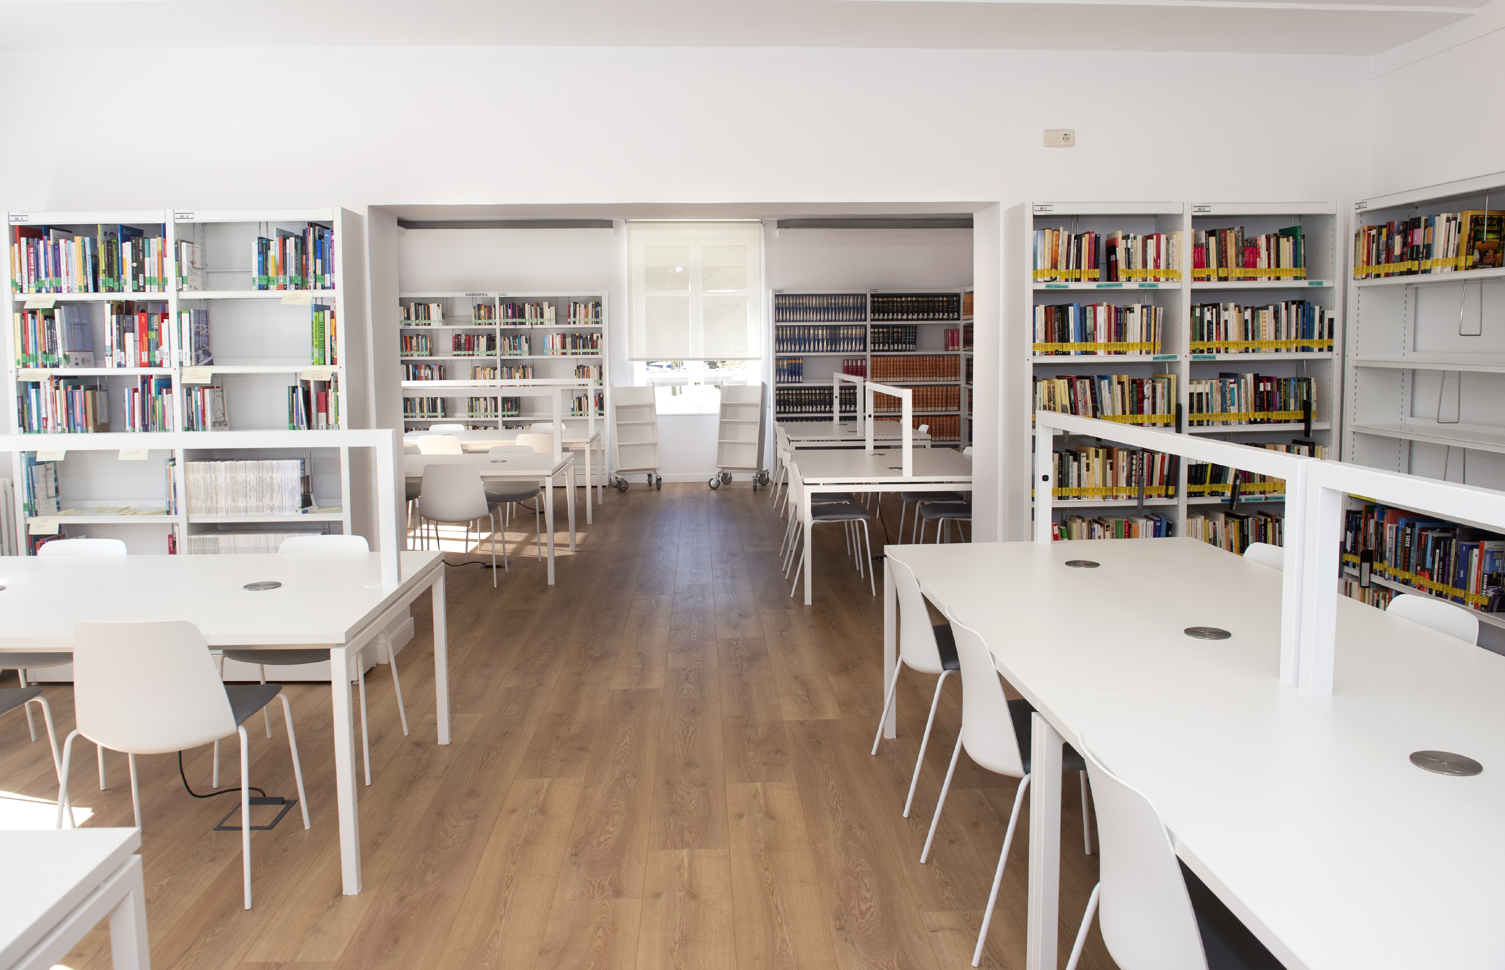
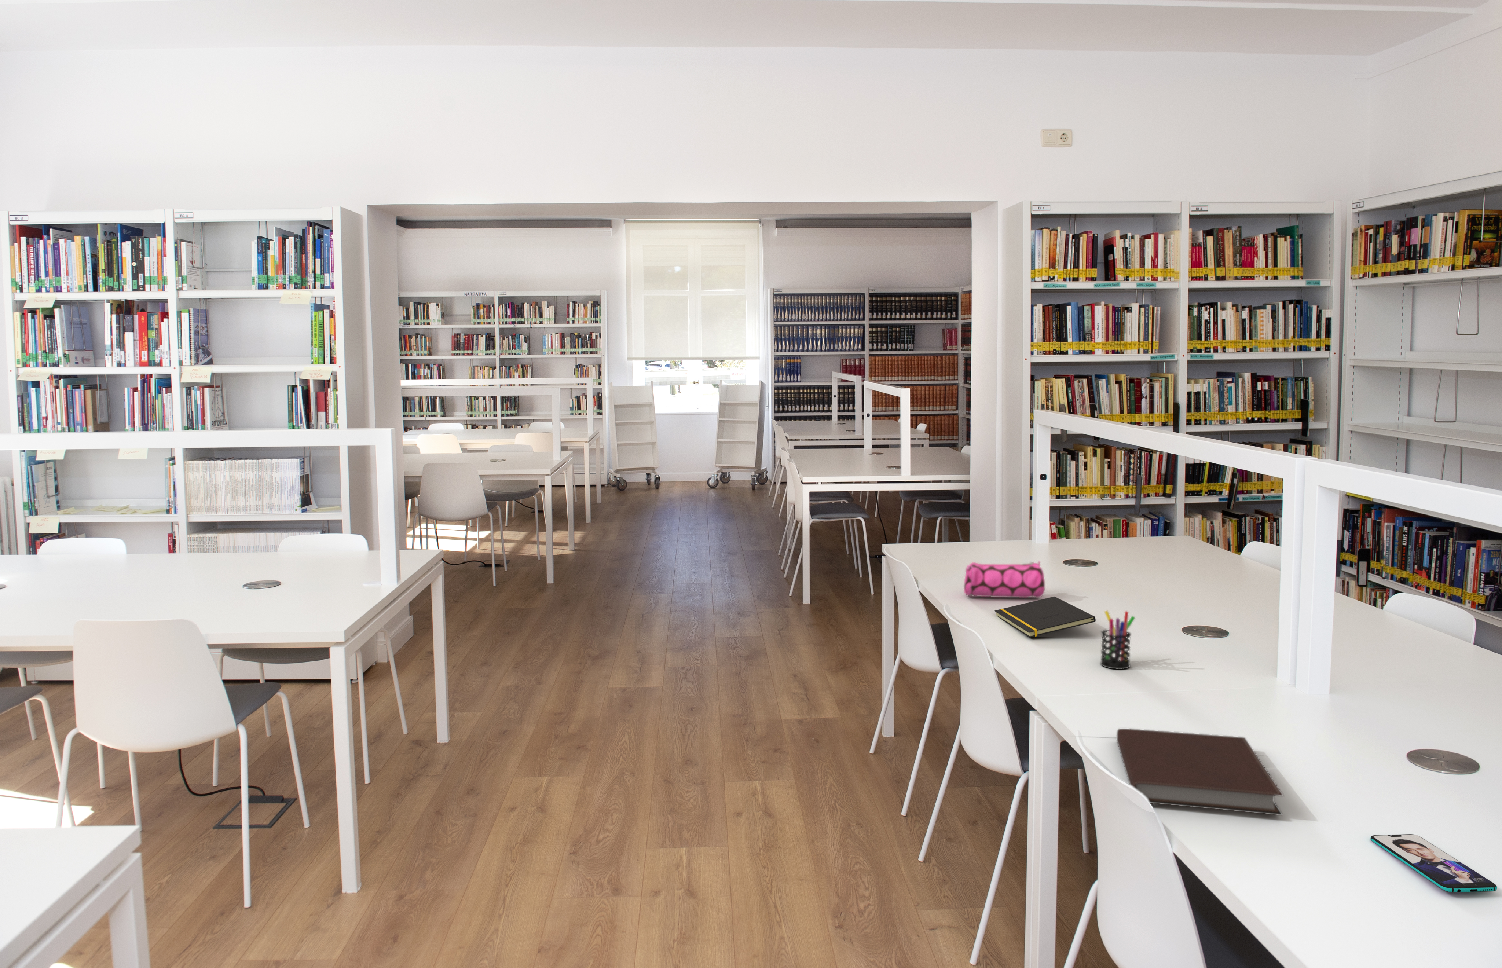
+ smartphone [1370,833,1498,892]
+ pencil case [963,561,1045,598]
+ pen holder [1100,610,1135,669]
+ notebook [1117,728,1284,816]
+ notepad [994,596,1096,638]
